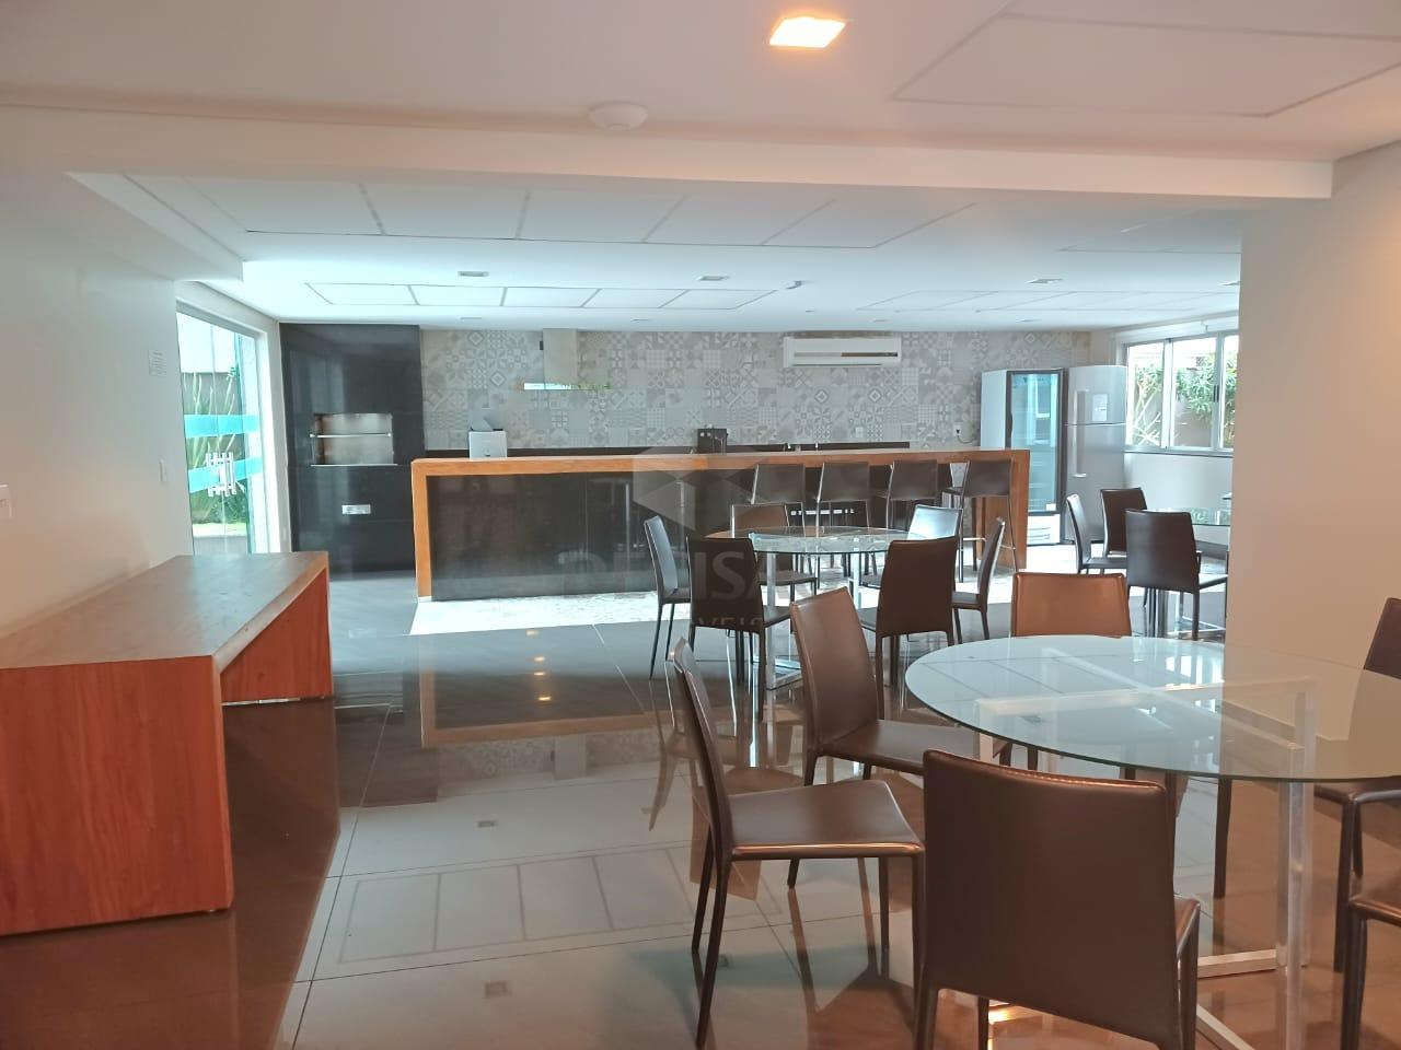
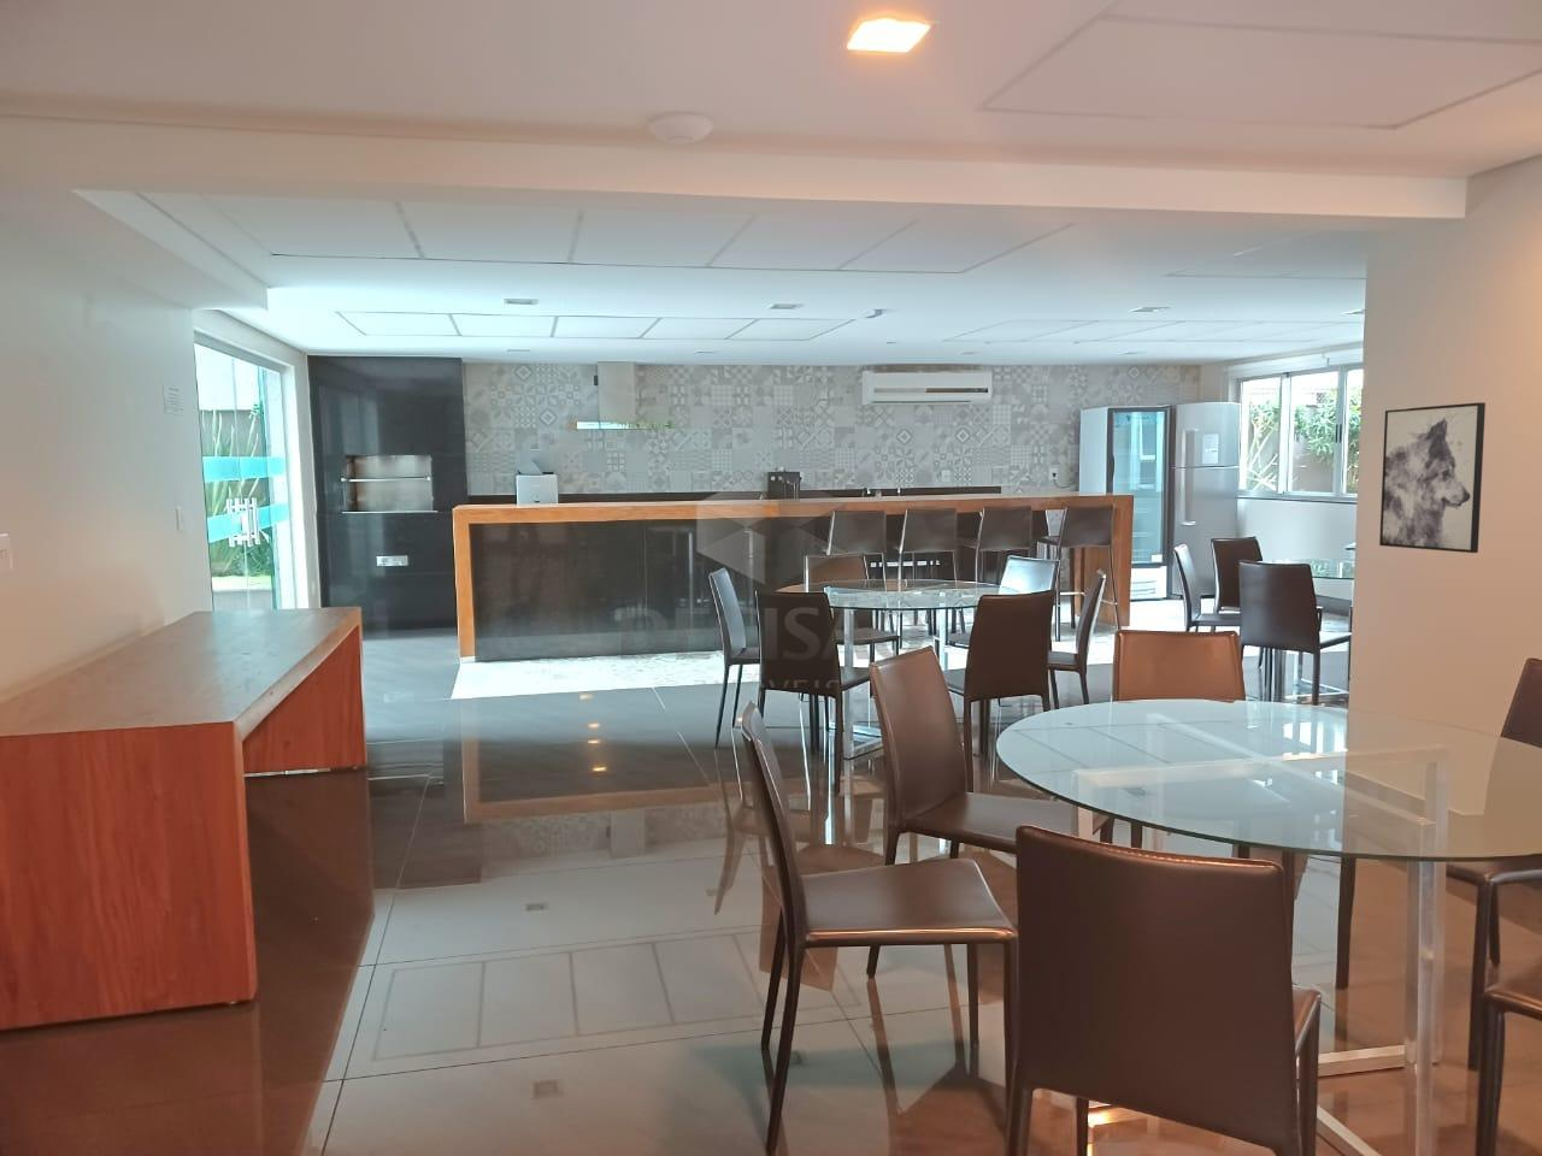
+ wall art [1378,401,1486,554]
